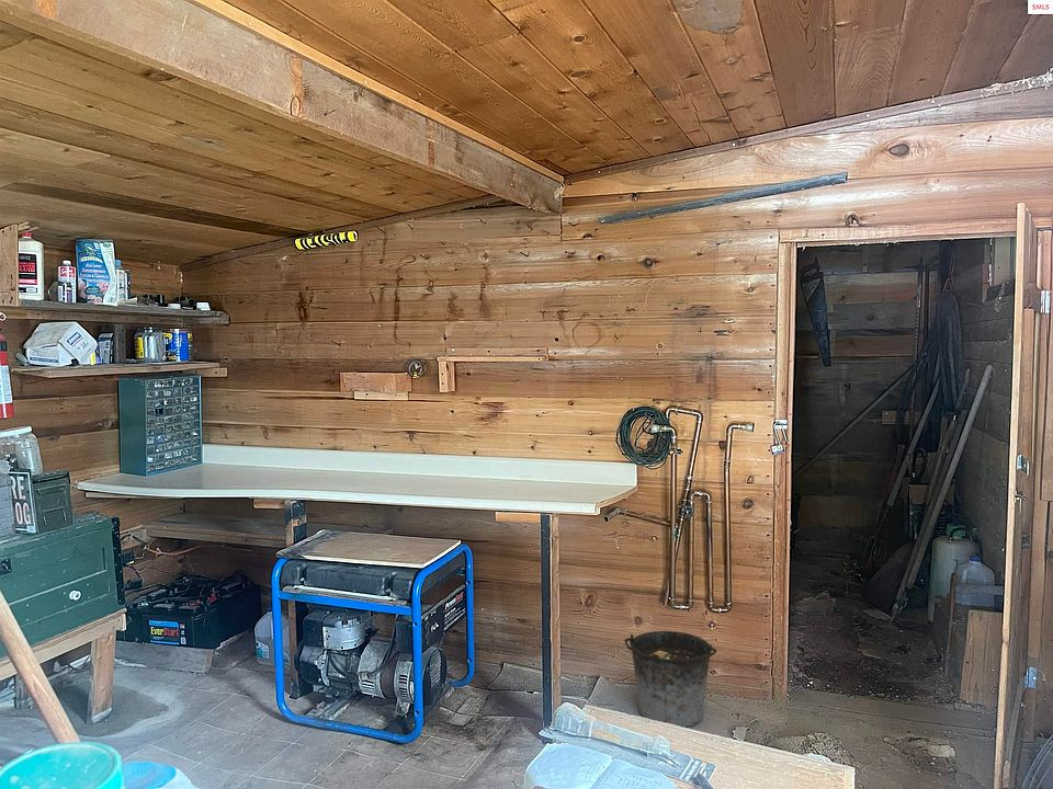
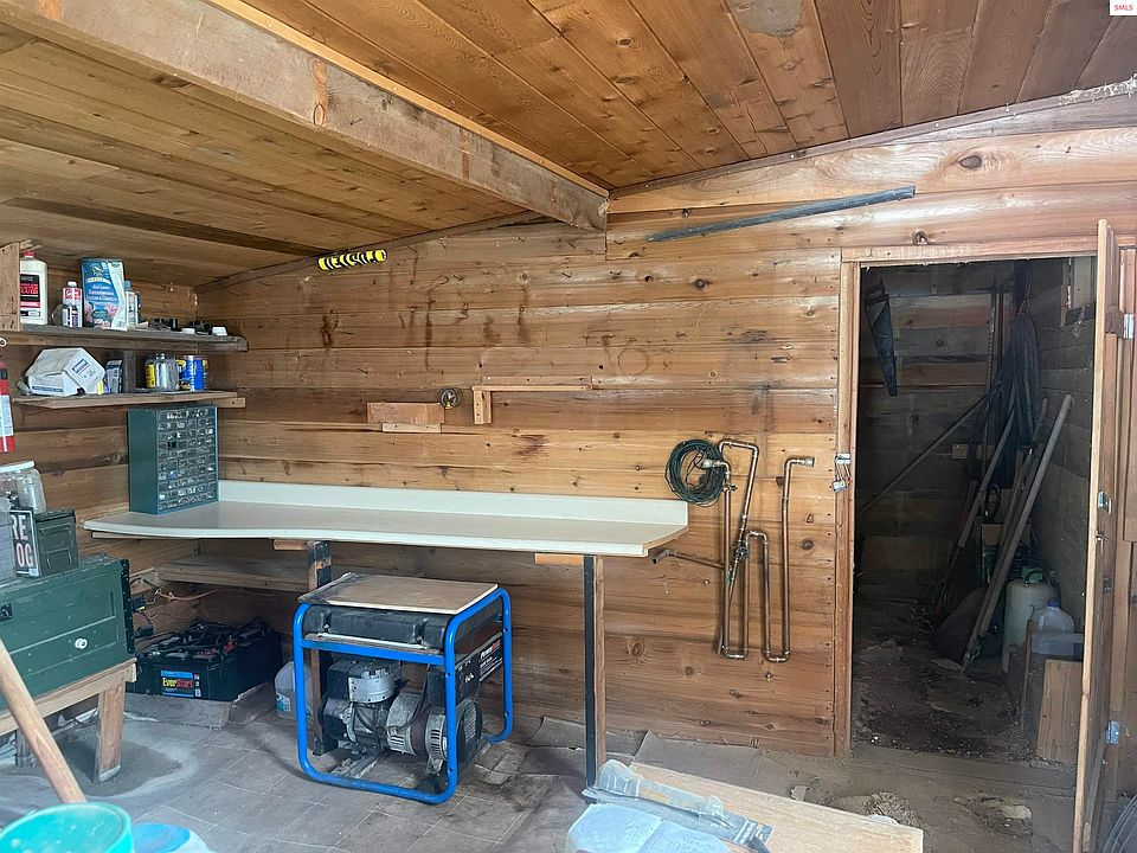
- bucket [624,630,718,728]
